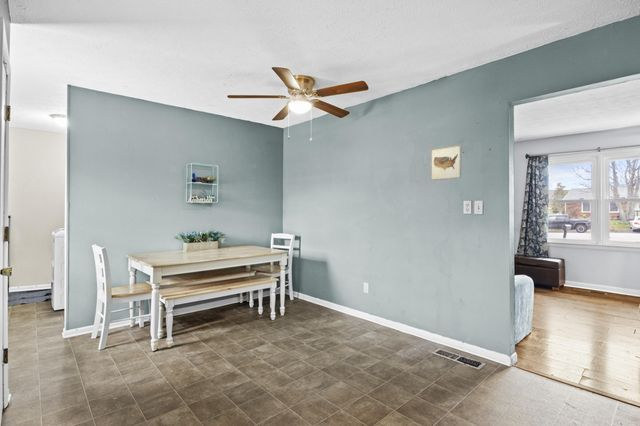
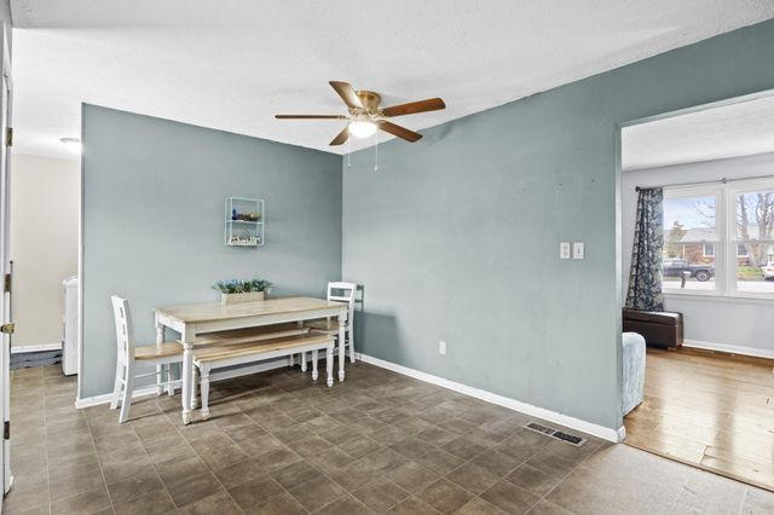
- wall art [429,143,462,181]
